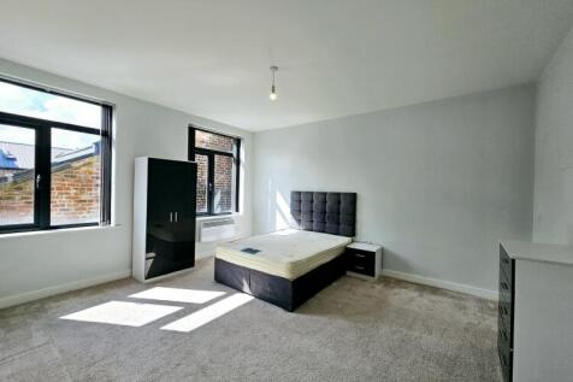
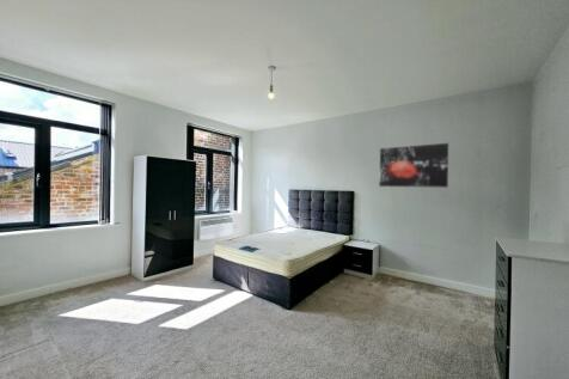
+ wall art [378,142,449,189]
